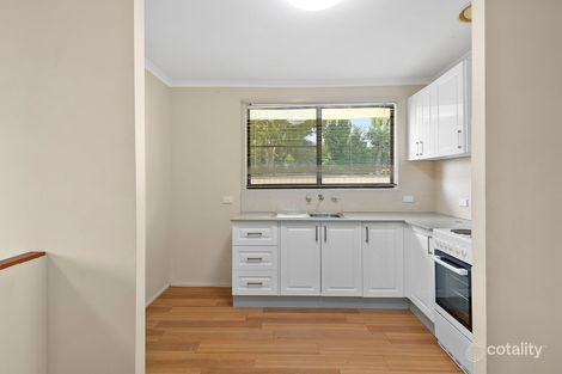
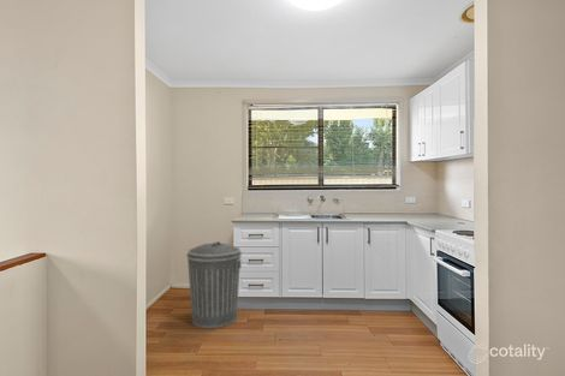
+ trash can [186,240,243,329]
